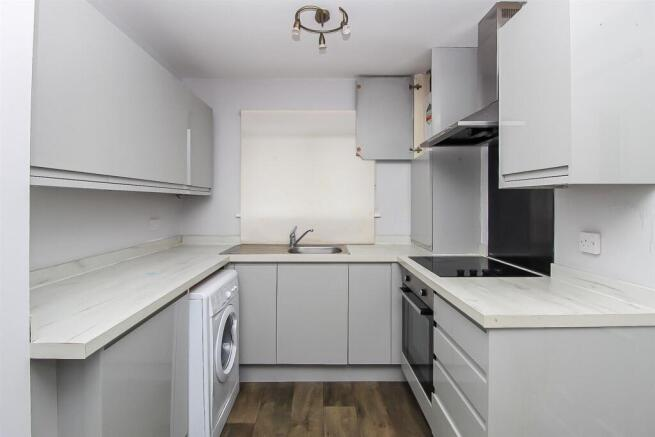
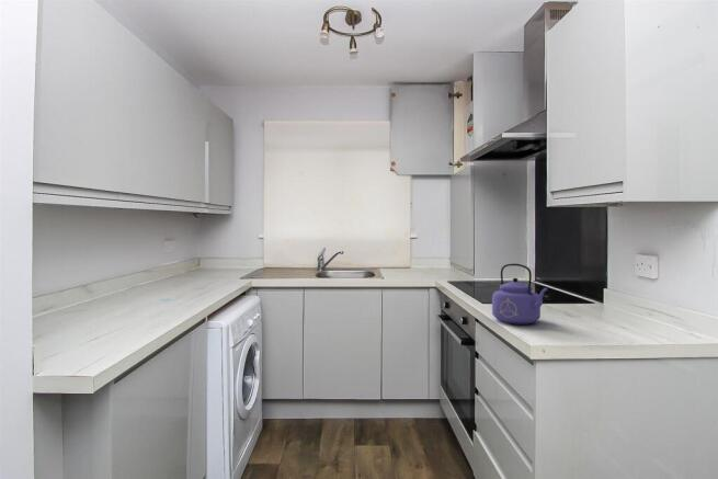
+ kettle [491,263,549,326]
